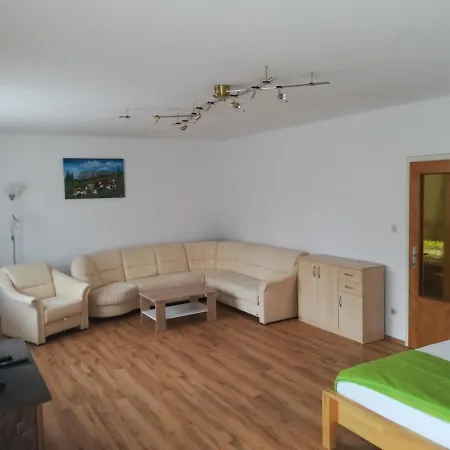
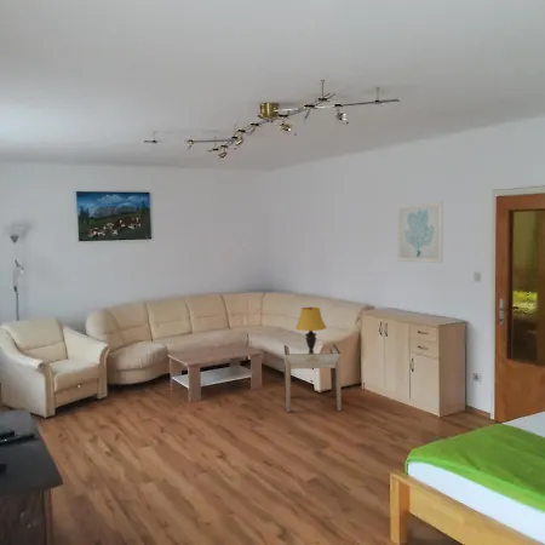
+ table lamp [294,306,327,354]
+ side table [283,343,343,413]
+ wall art [396,201,443,264]
